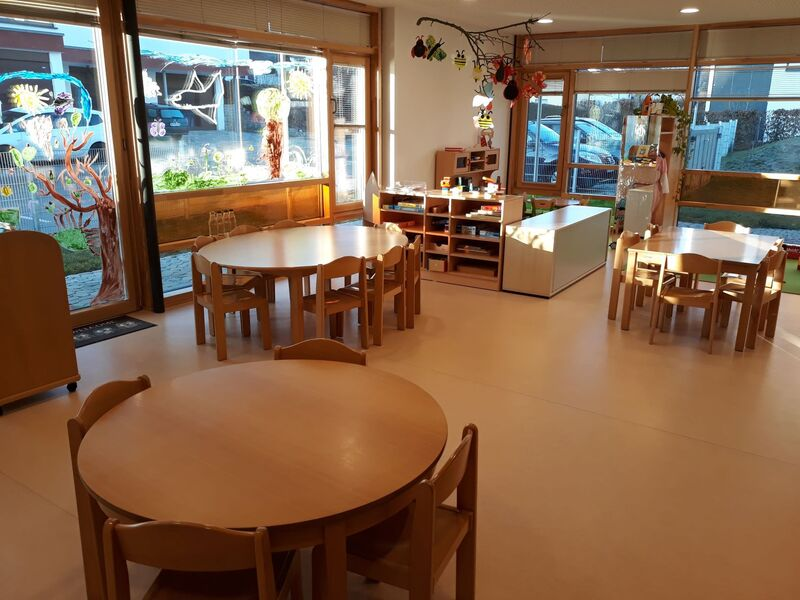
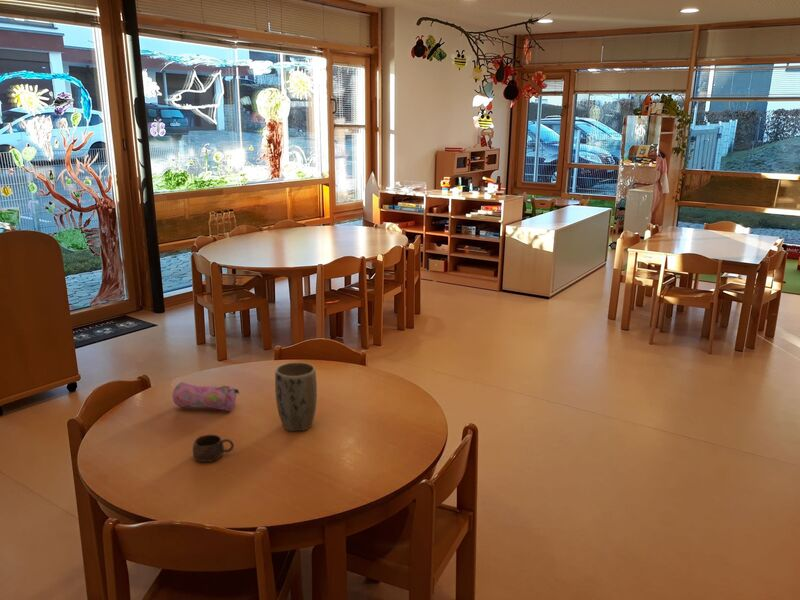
+ plant pot [274,361,318,432]
+ cup [192,434,235,463]
+ pencil case [171,381,240,412]
